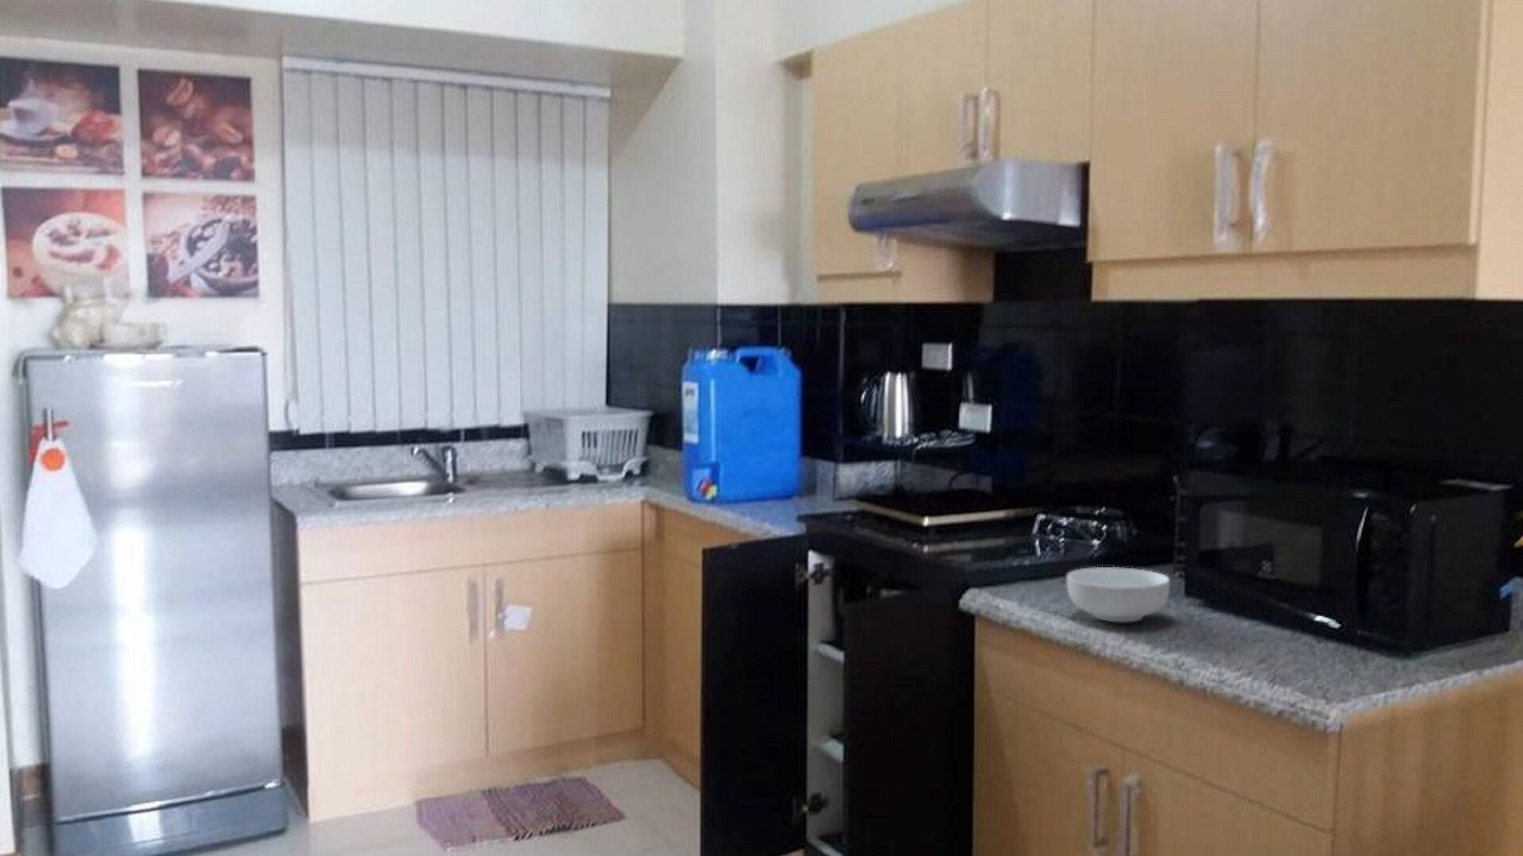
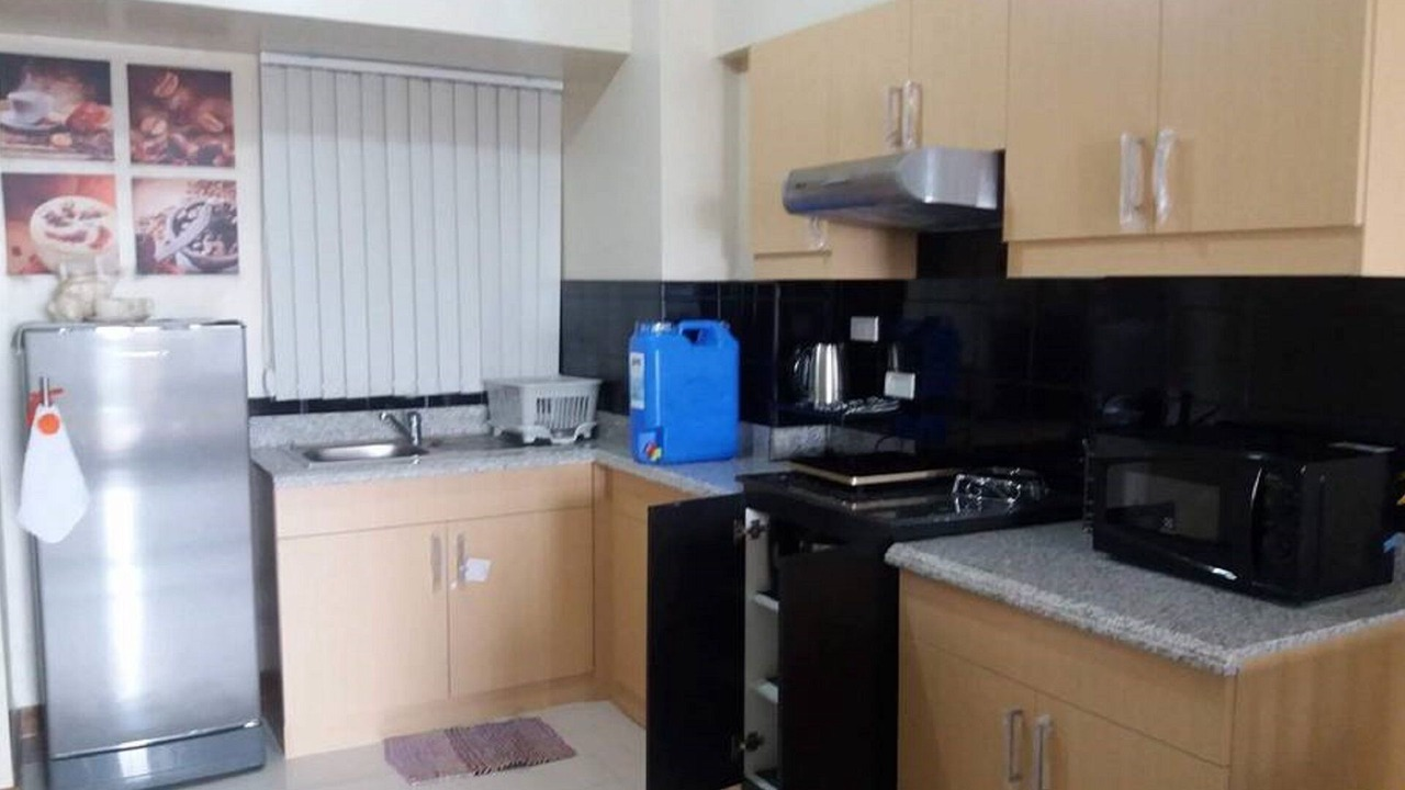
- cereal bowl [1066,566,1171,623]
